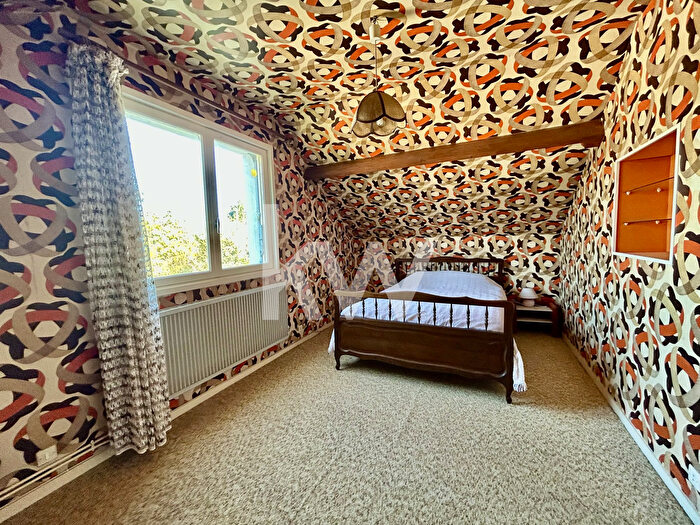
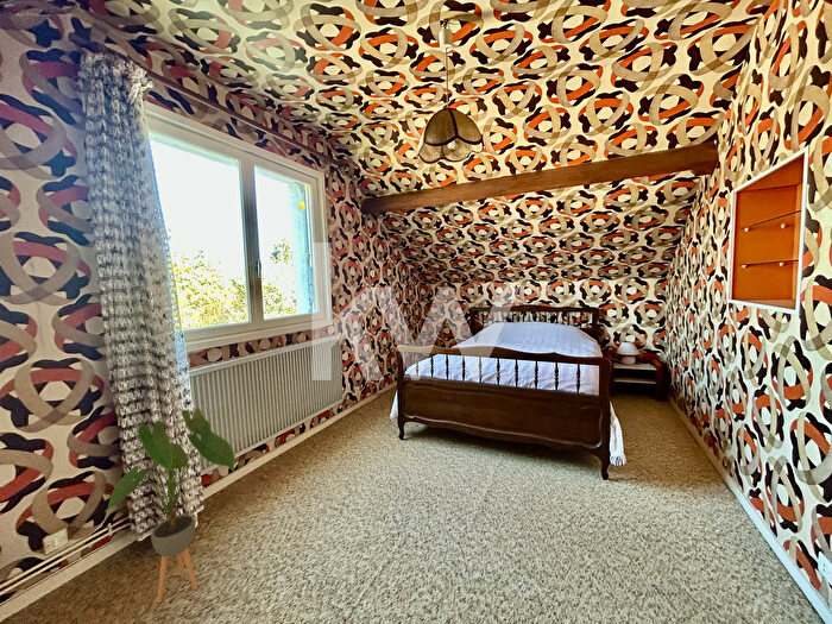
+ house plant [103,406,237,604]
